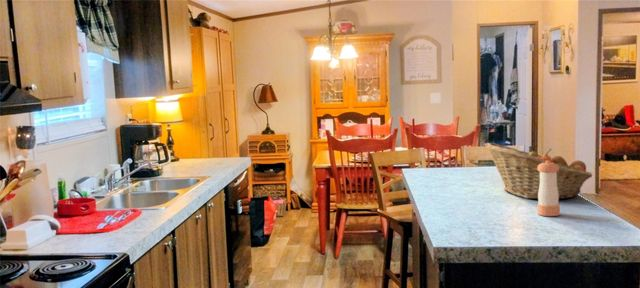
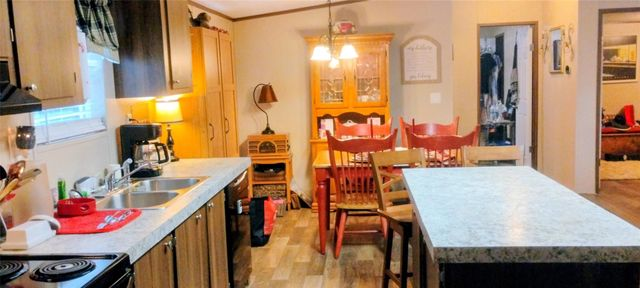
- pepper shaker [536,160,561,217]
- fruit basket [484,142,593,200]
